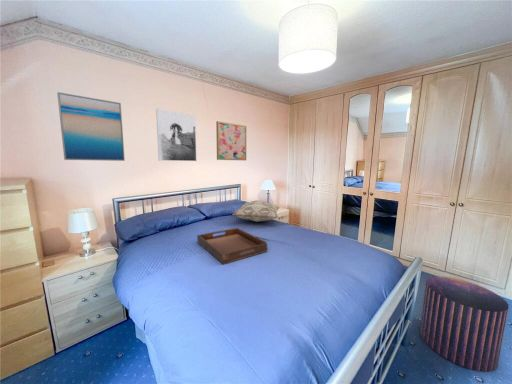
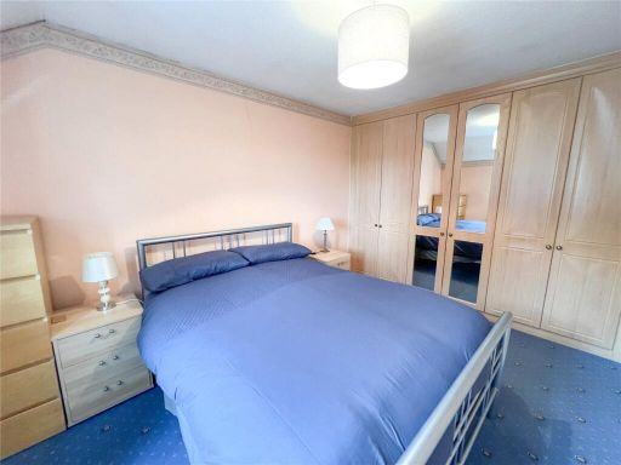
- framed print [155,108,198,162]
- decorative pillow [231,199,281,223]
- wall art [215,120,248,161]
- wall art [56,91,126,162]
- pouf [419,275,509,373]
- serving tray [196,227,268,265]
